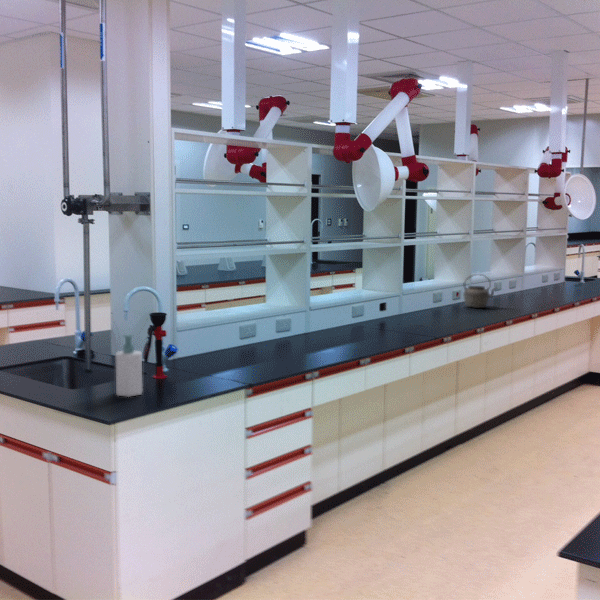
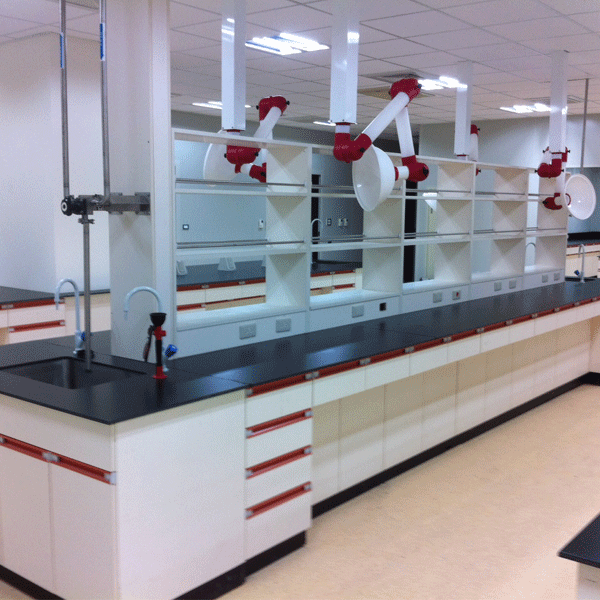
- soap bottle [115,333,143,398]
- kettle [462,273,499,309]
